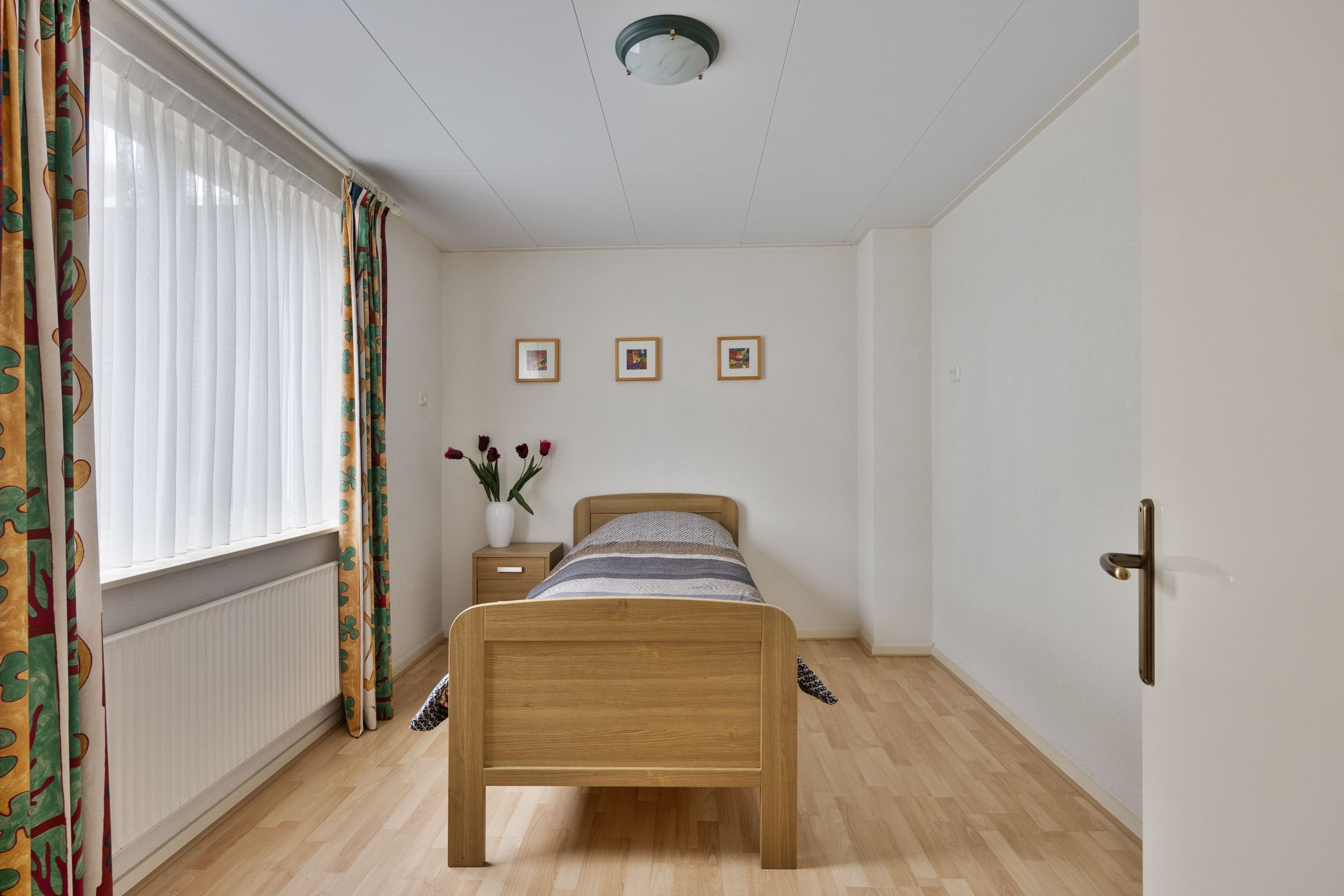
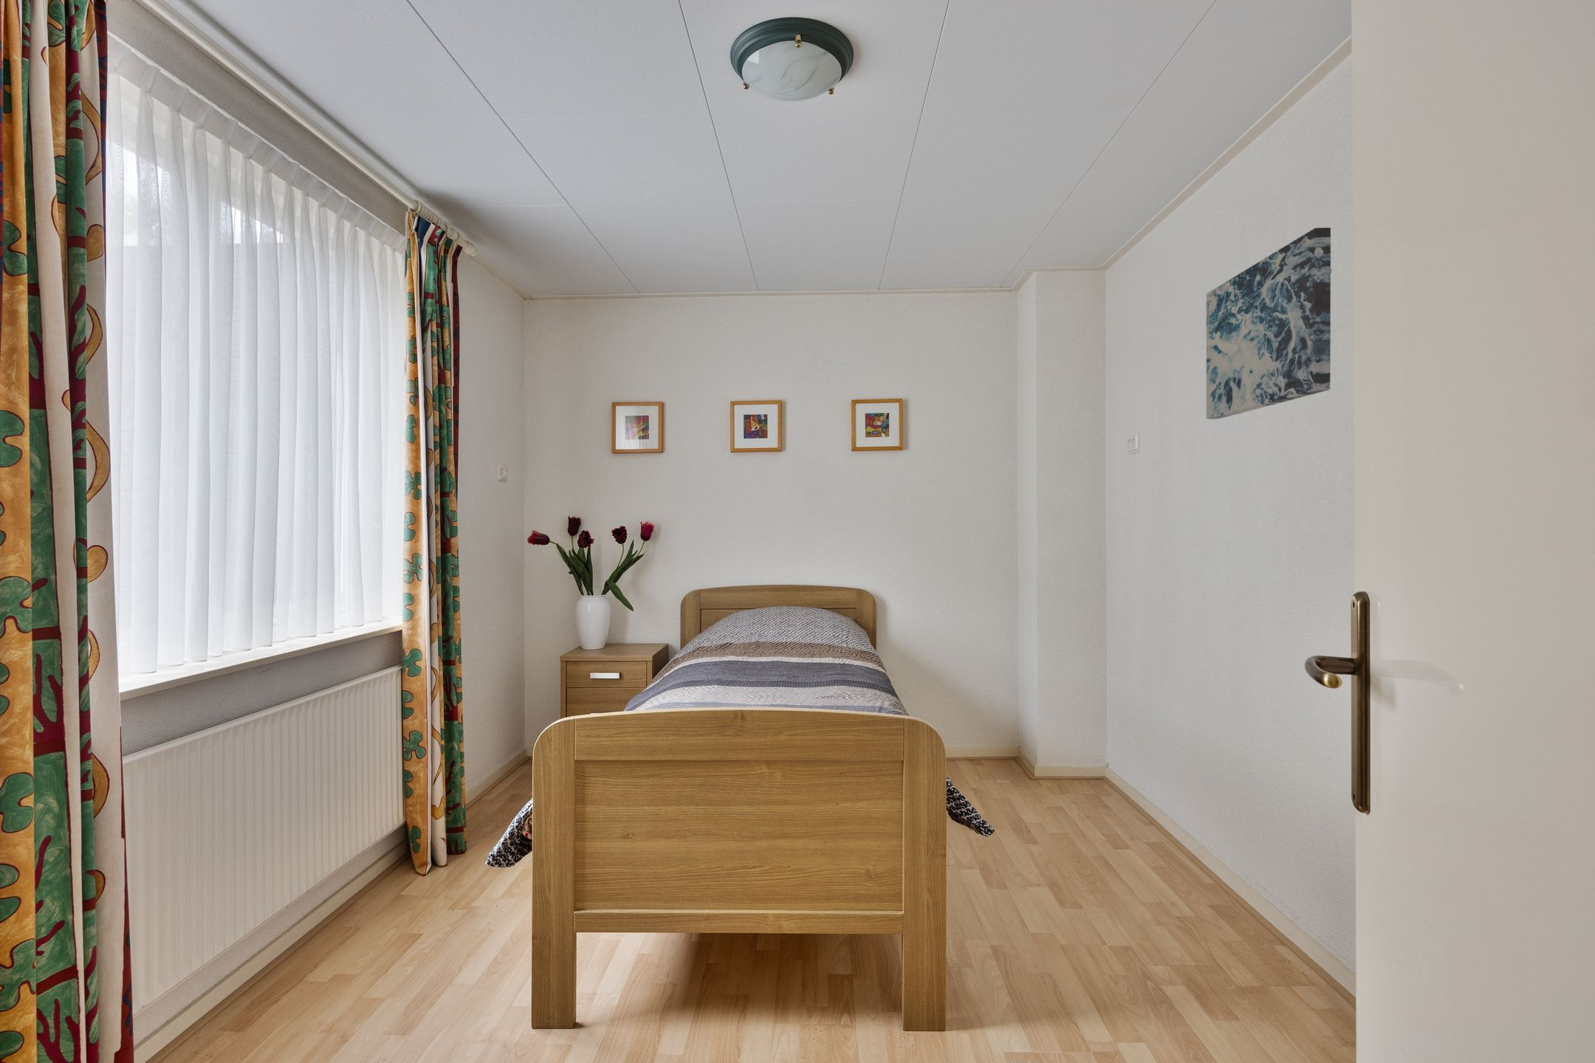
+ wall art [1206,227,1332,420]
